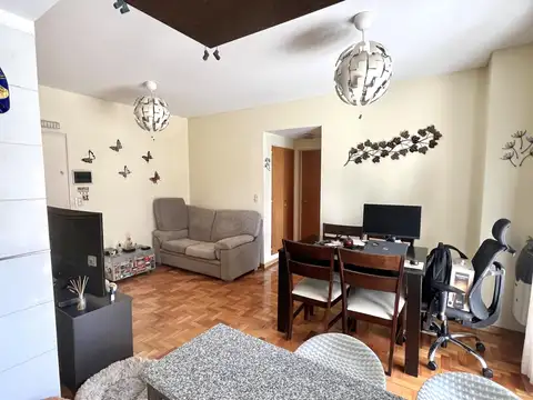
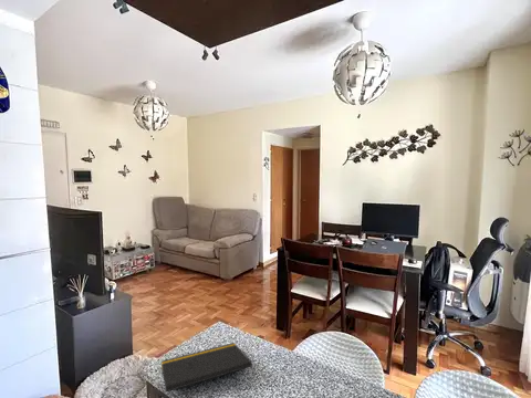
+ notepad [160,342,254,394]
